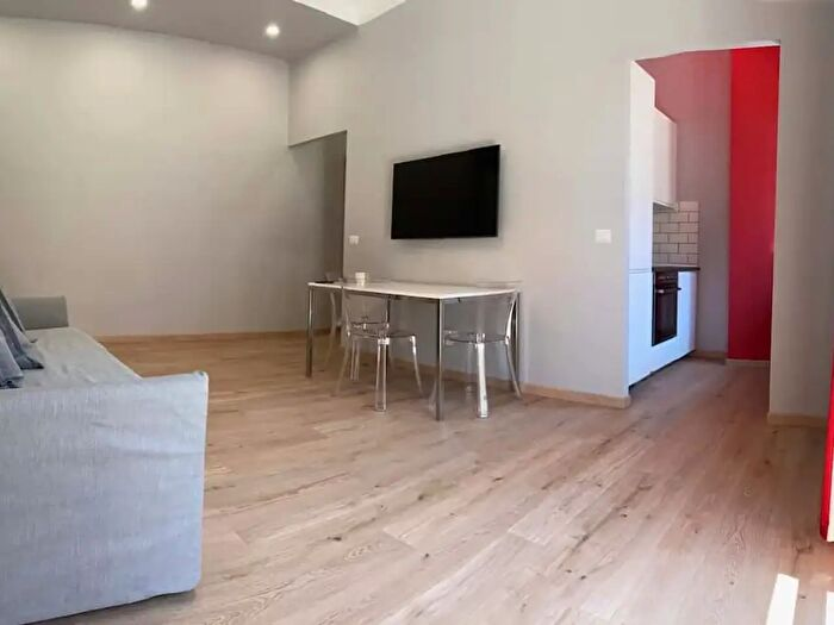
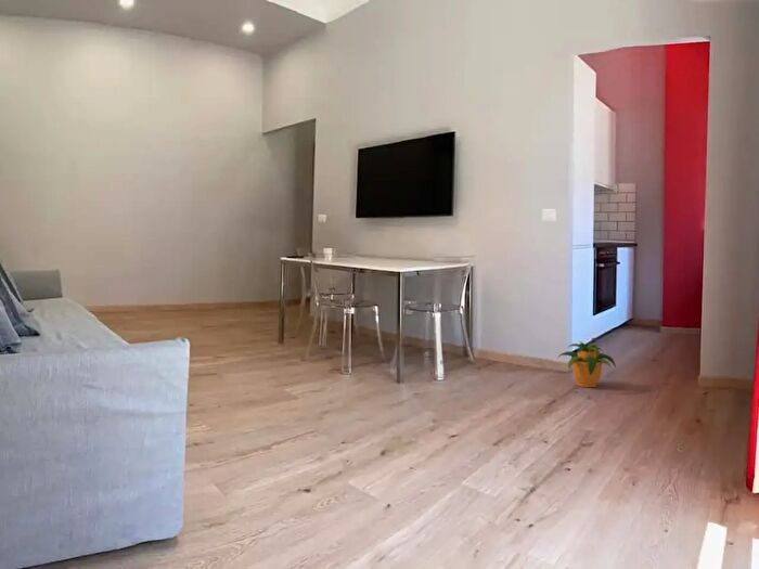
+ potted plant [557,340,617,388]
